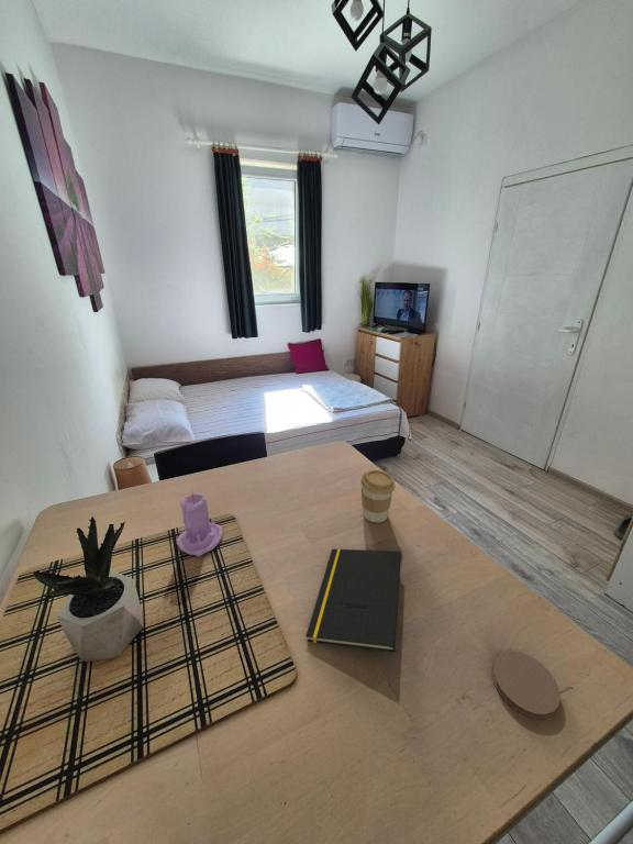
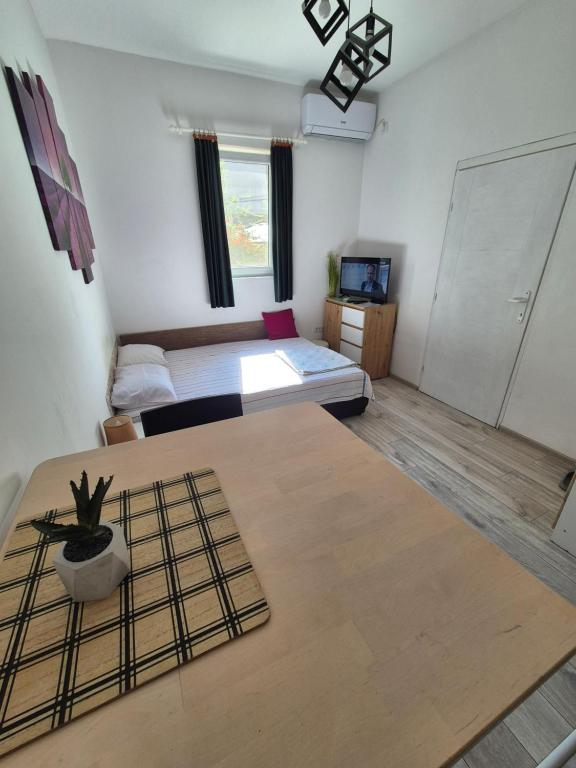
- notepad [304,547,402,653]
- candle [176,490,223,557]
- coaster [491,649,562,720]
- coffee cup [359,469,397,523]
